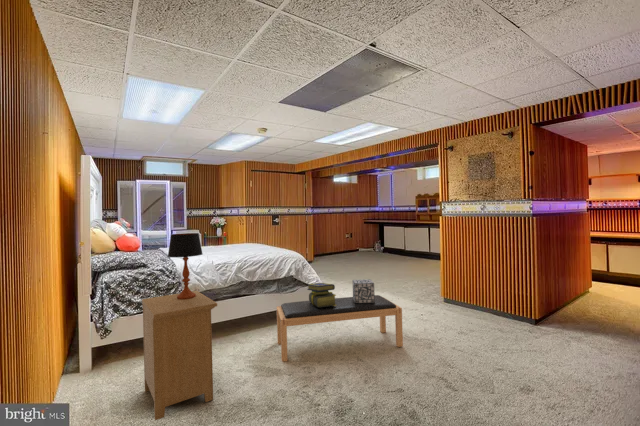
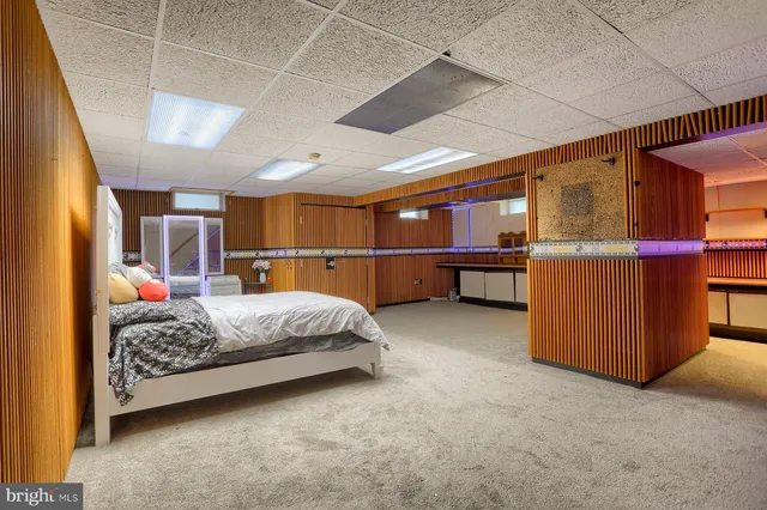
- table lamp [167,232,203,299]
- bench [276,294,404,363]
- decorative box [351,278,375,303]
- nightstand [141,290,218,421]
- stack of books [306,282,337,307]
